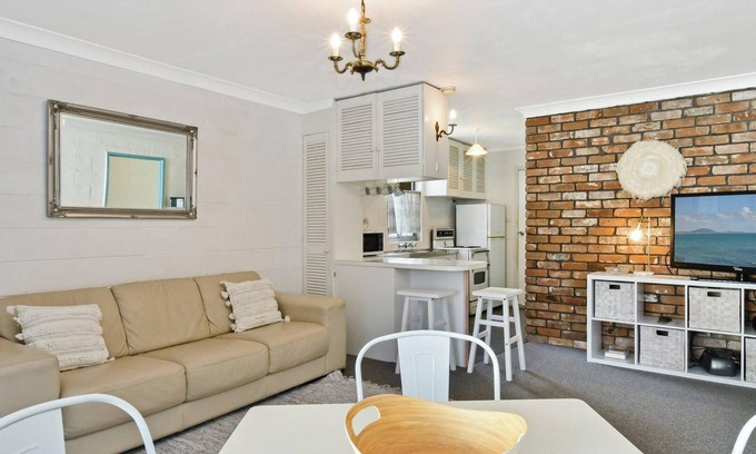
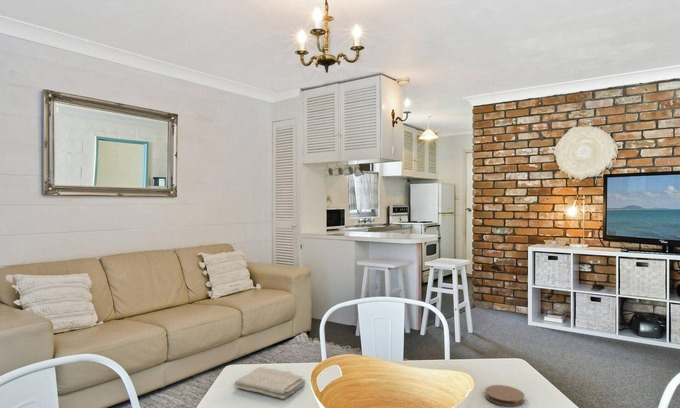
+ washcloth [233,366,307,400]
+ coaster [484,384,526,407]
